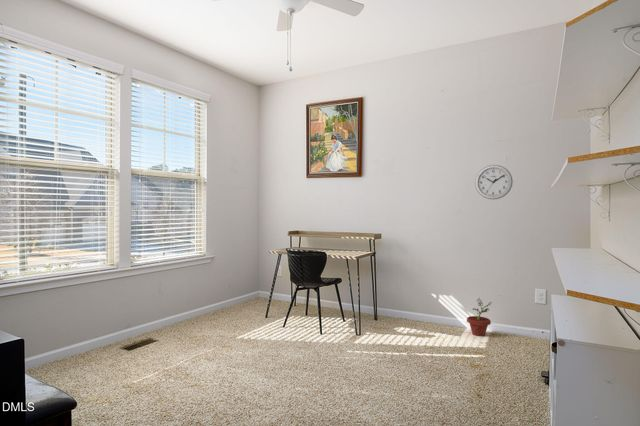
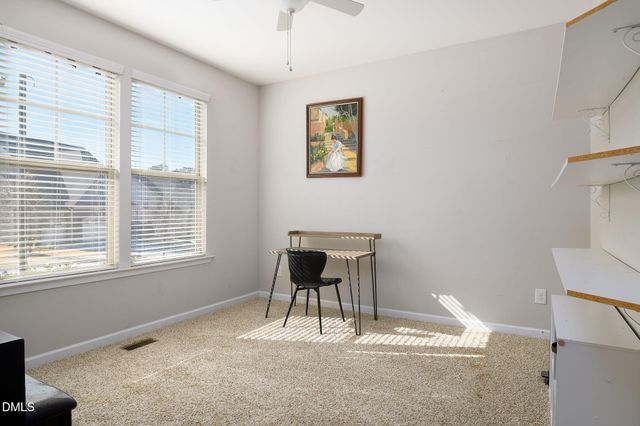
- potted plant [466,297,492,337]
- wall clock [474,164,514,200]
